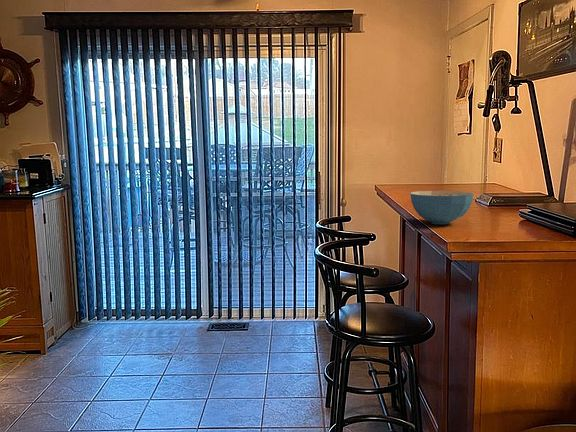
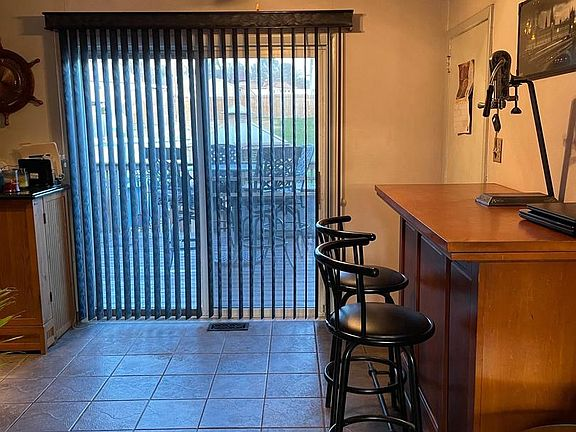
- cereal bowl [409,190,474,225]
